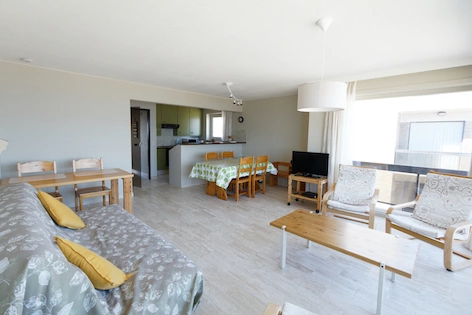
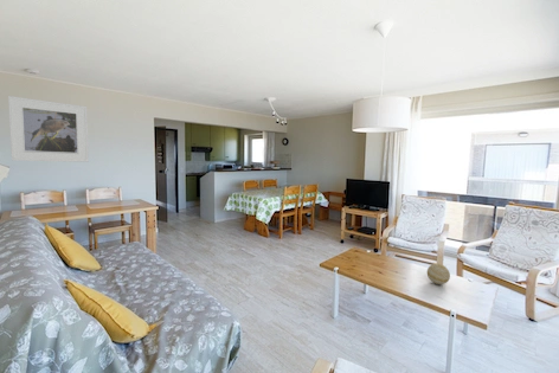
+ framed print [7,95,90,163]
+ decorative ball [426,263,451,285]
